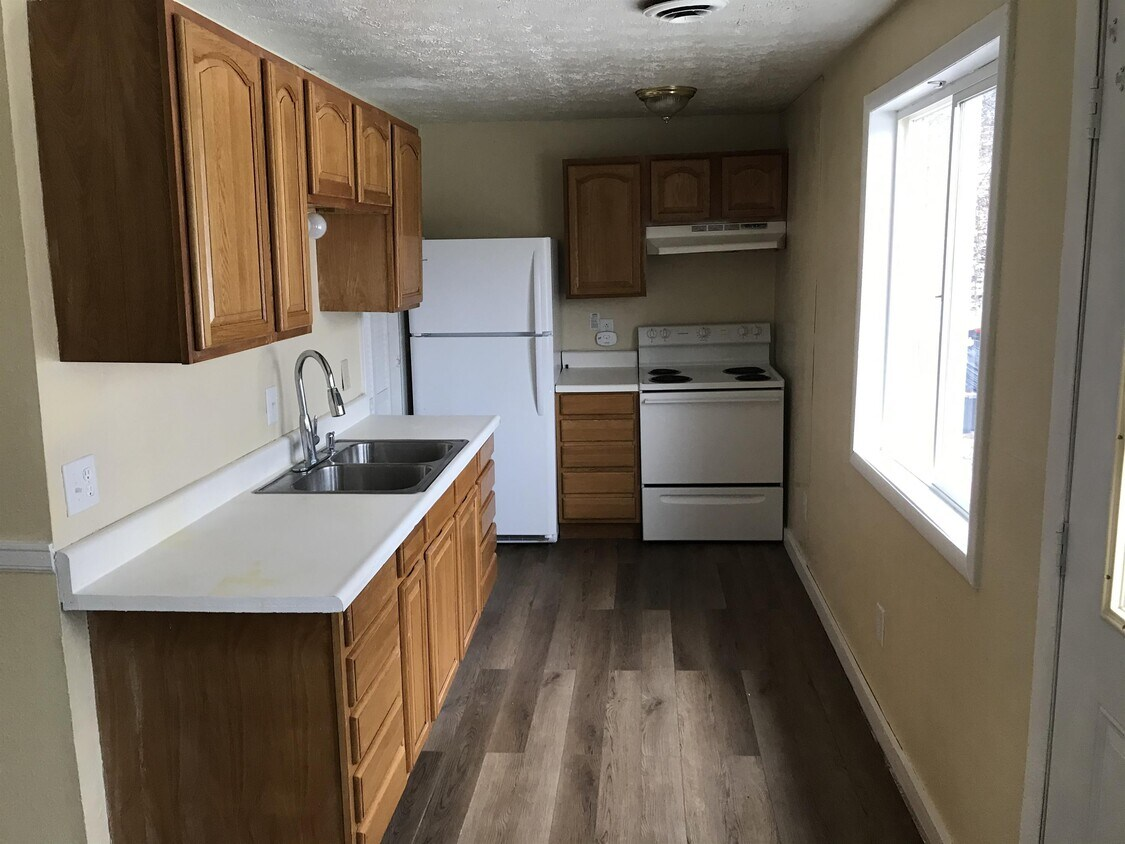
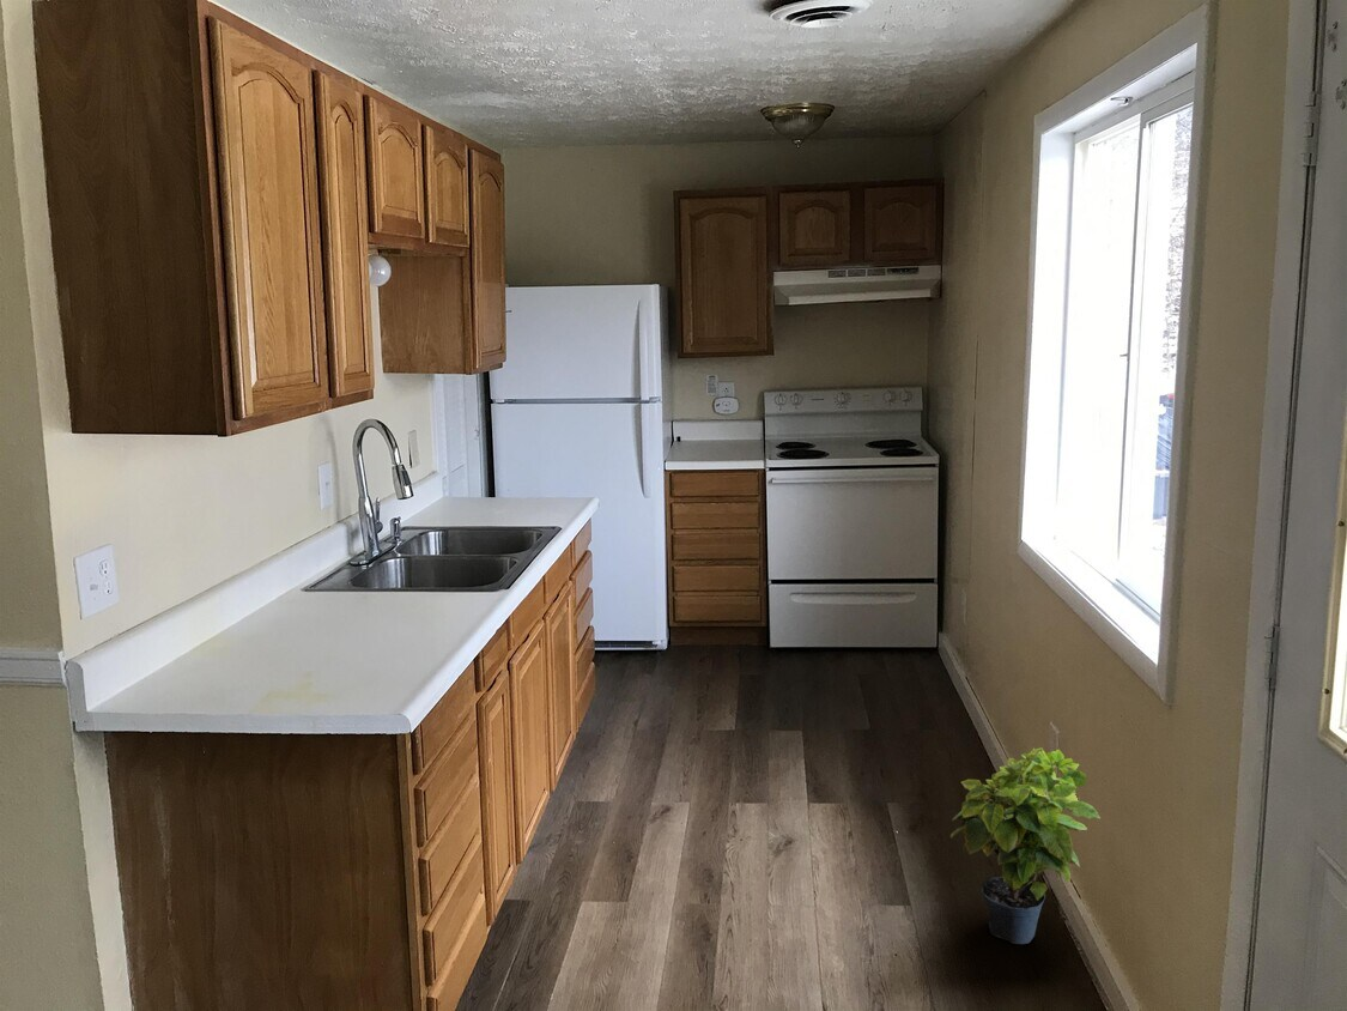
+ potted plant [949,746,1102,945]
